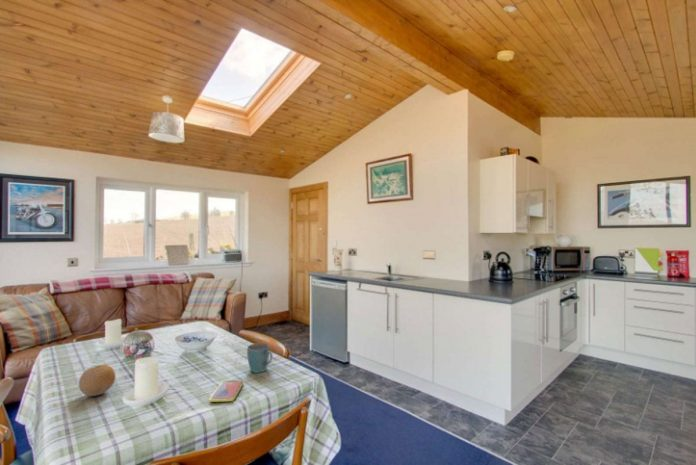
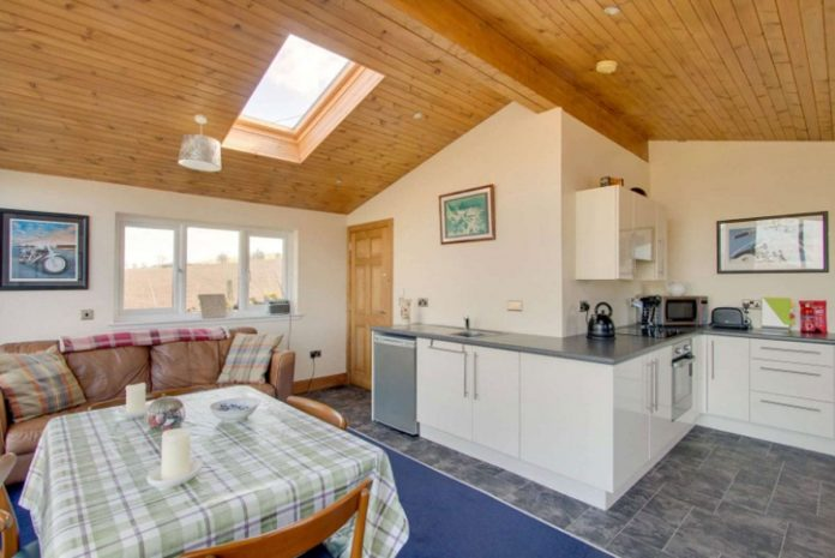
- fruit [78,364,116,397]
- smartphone [209,379,244,403]
- mug [246,342,274,374]
